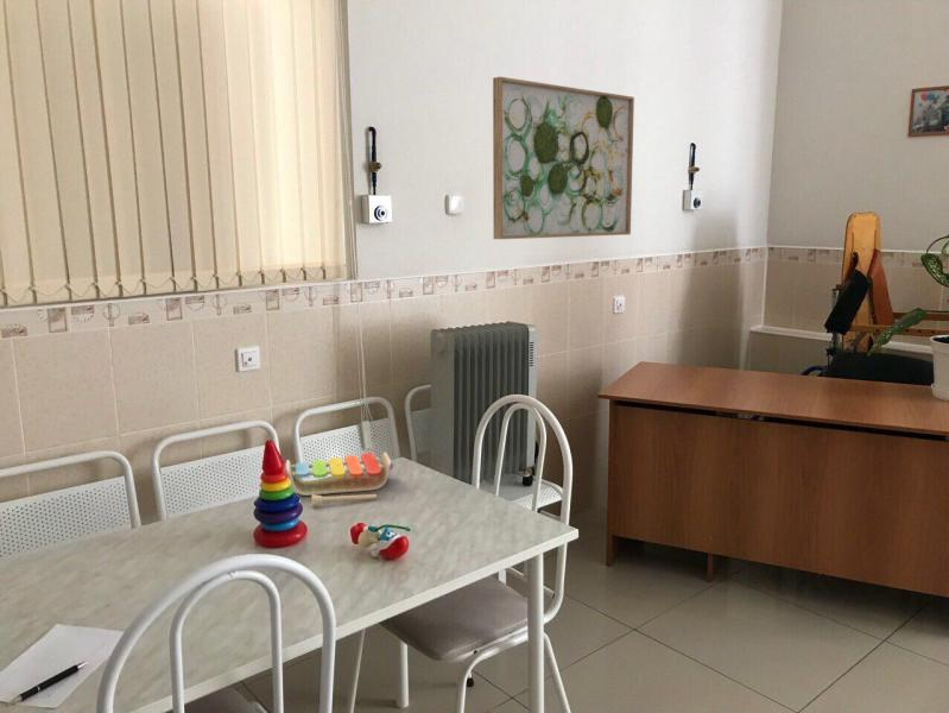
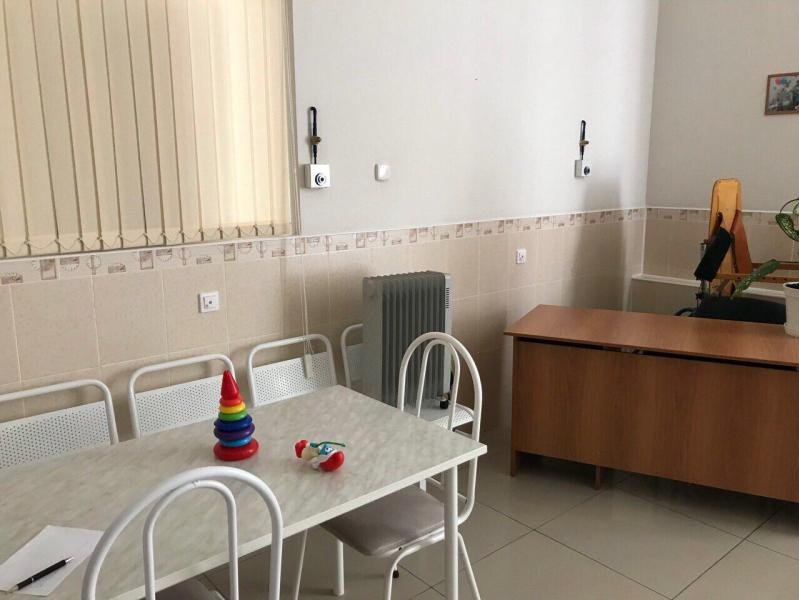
- toy xylophone [284,452,394,506]
- wall art [492,76,635,240]
